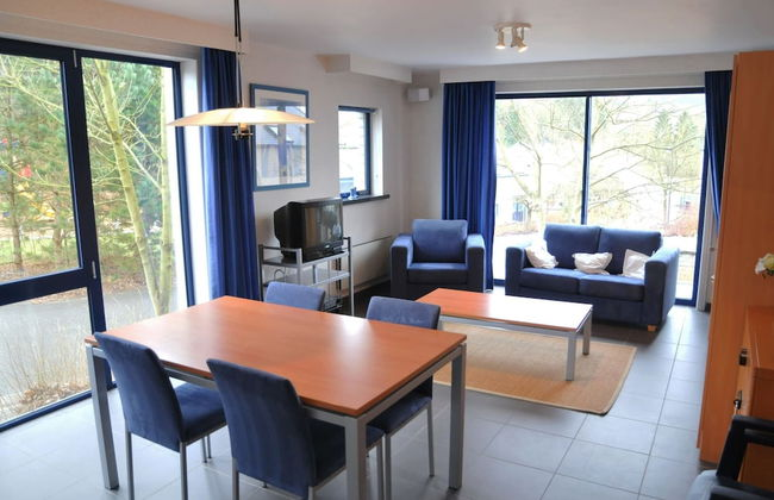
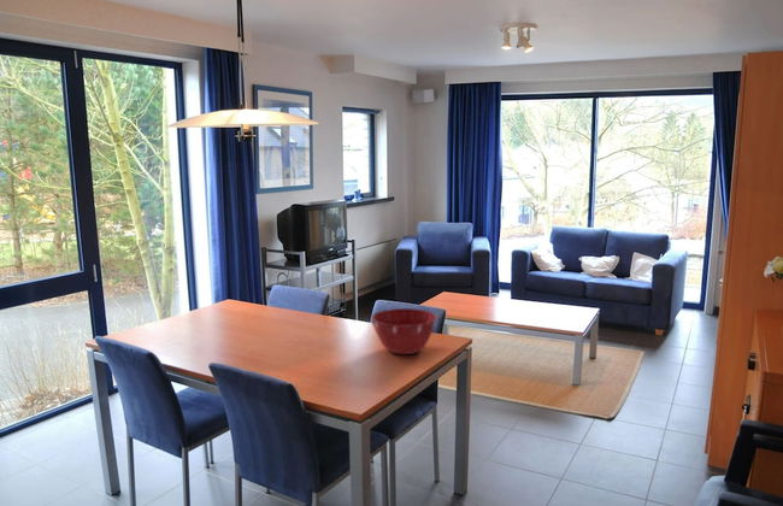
+ mixing bowl [371,307,438,355]
